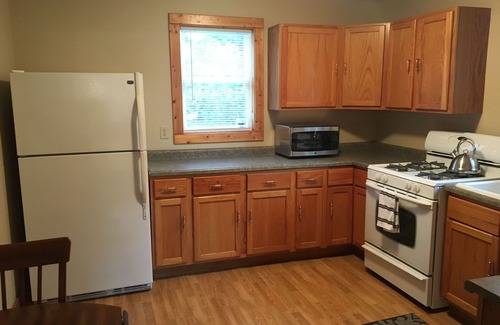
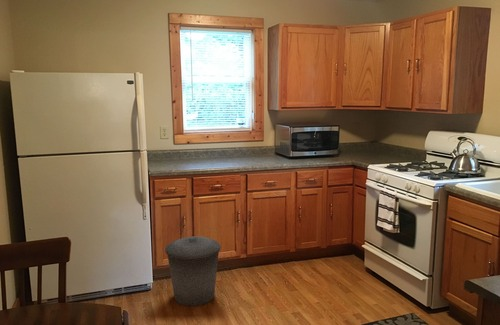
+ trash can [164,236,221,307]
